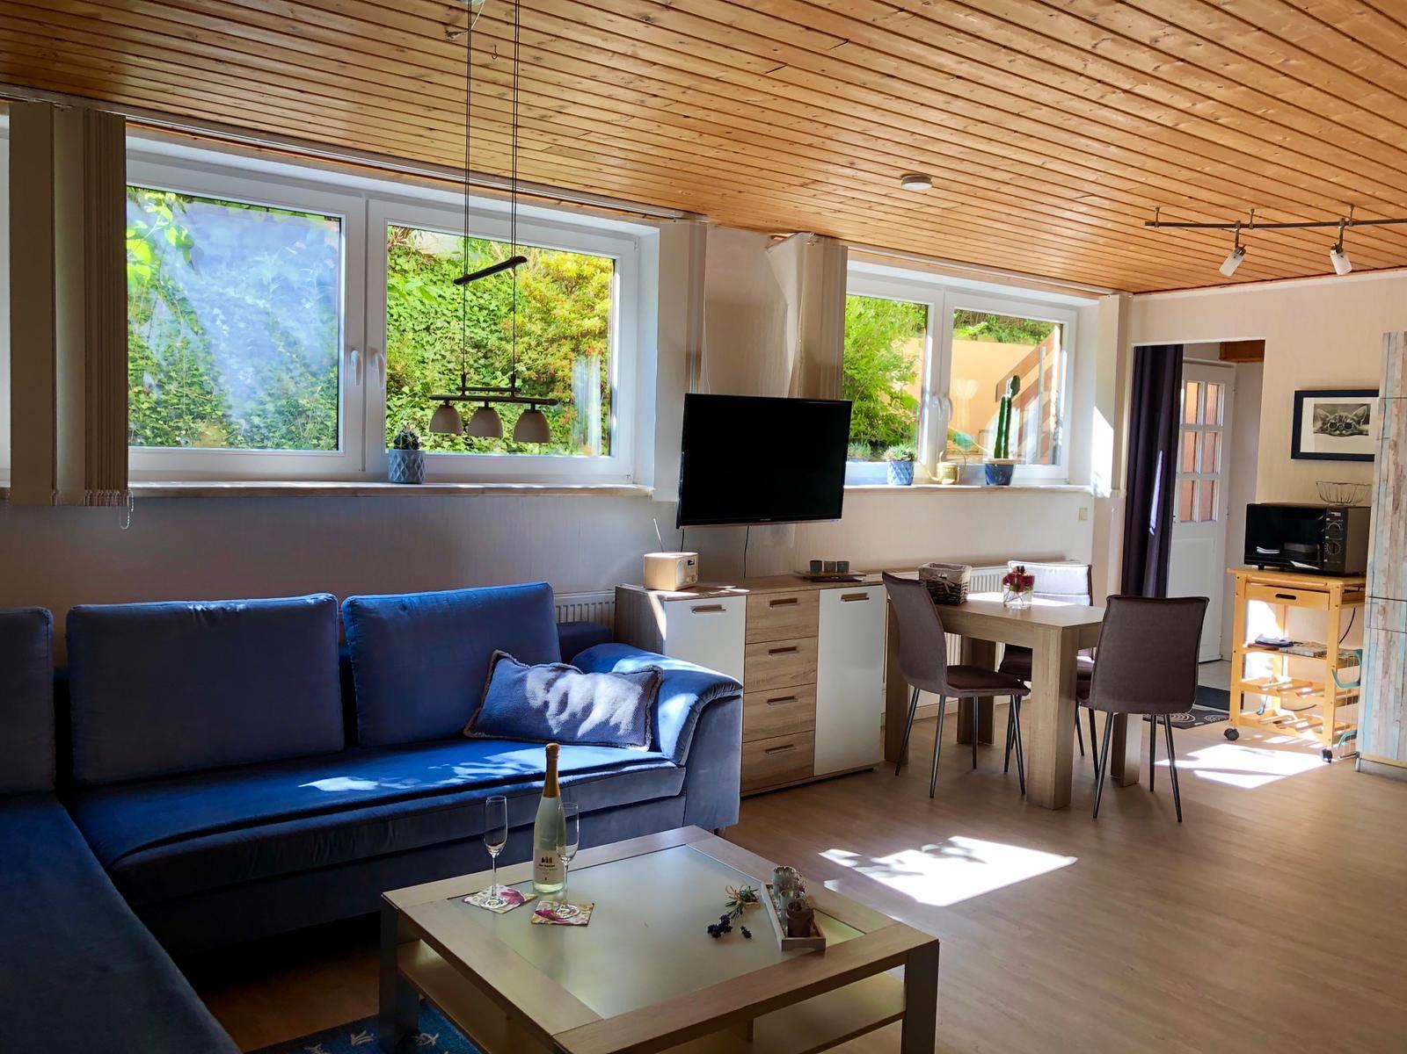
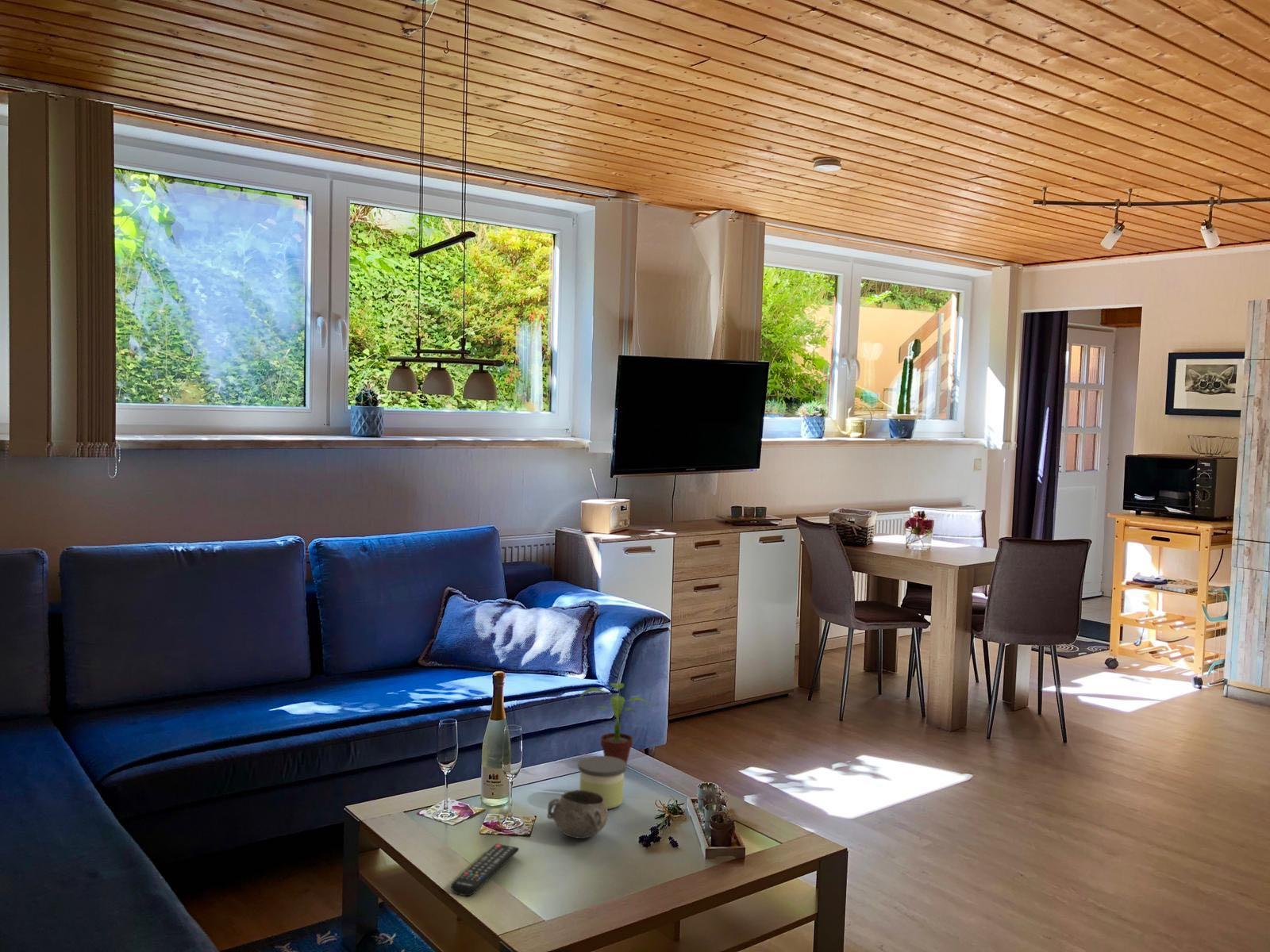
+ candle [577,755,627,810]
+ remote control [450,843,520,897]
+ decorative bowl [546,789,609,839]
+ potted plant [576,682,654,765]
